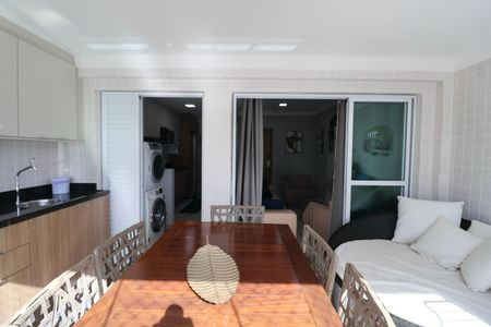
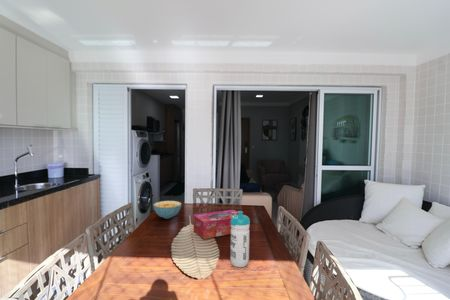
+ cereal bowl [152,200,183,220]
+ water bottle [229,210,251,268]
+ tissue box [193,209,245,240]
